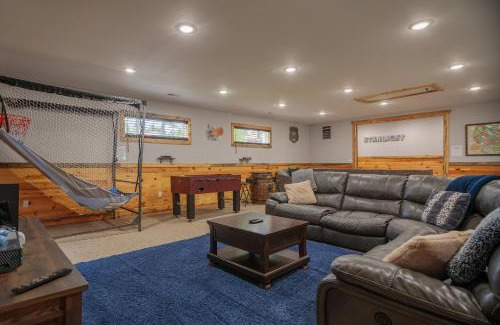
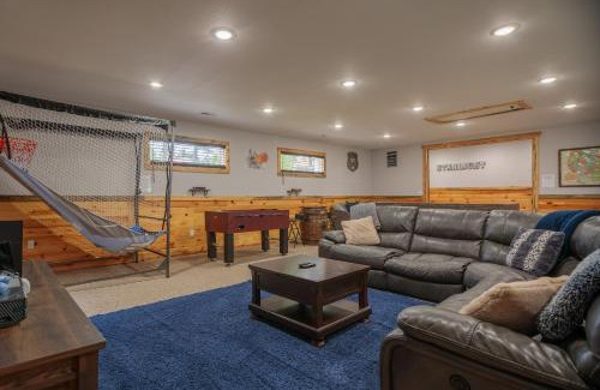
- remote control [10,267,73,294]
